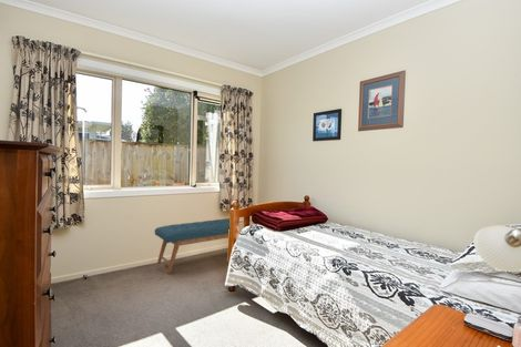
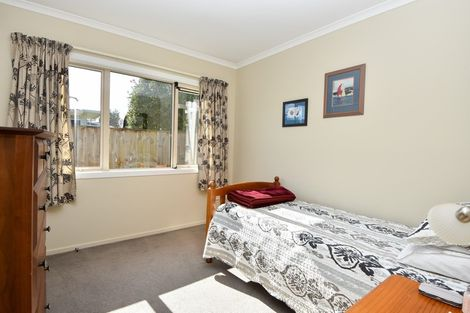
- bench [154,217,231,275]
